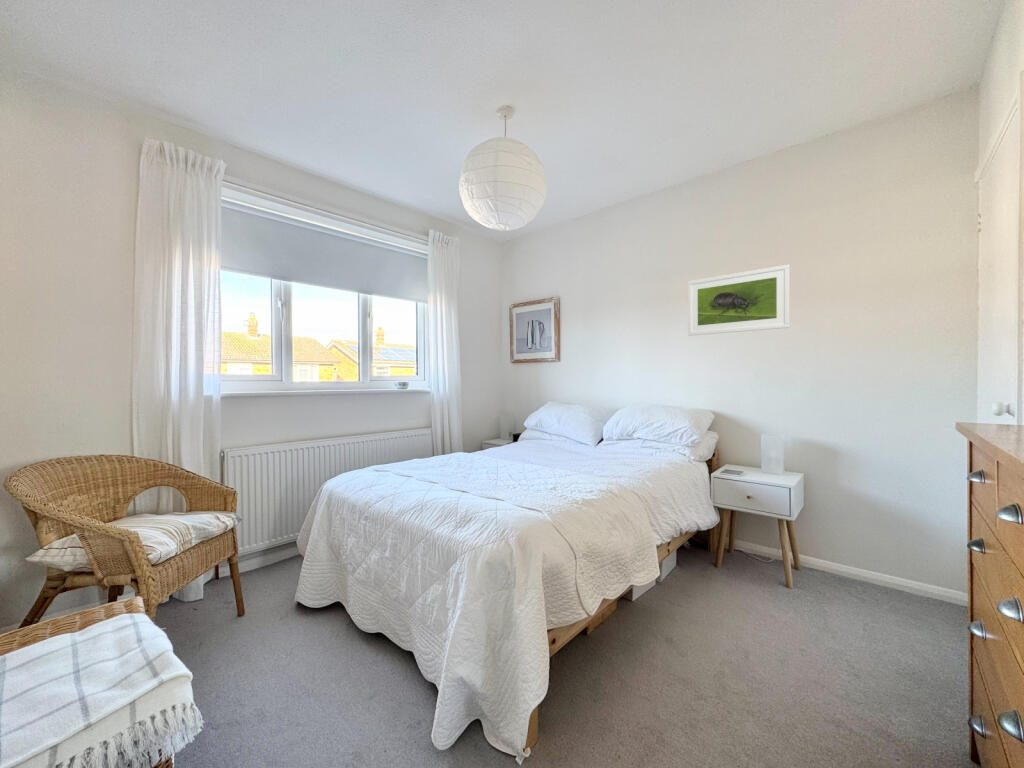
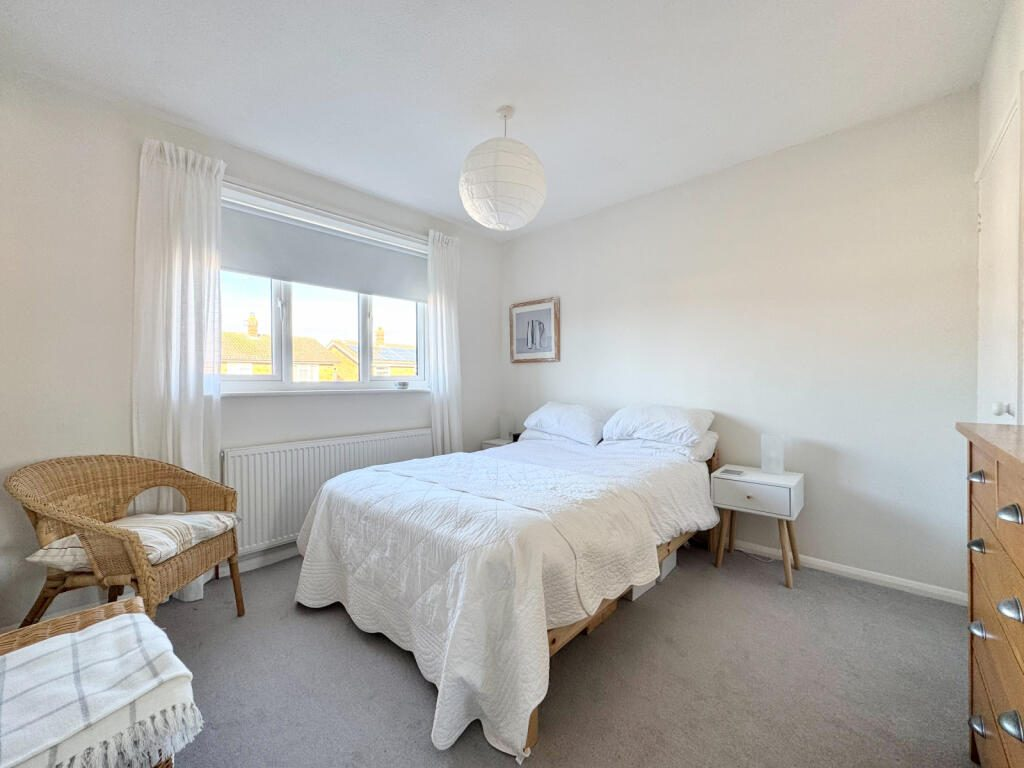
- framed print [687,264,791,337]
